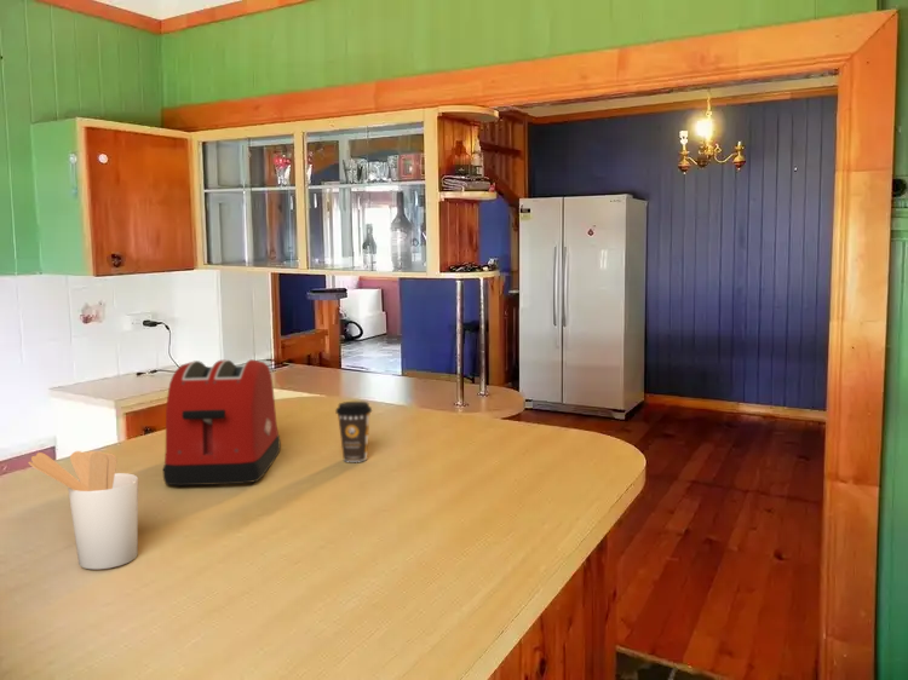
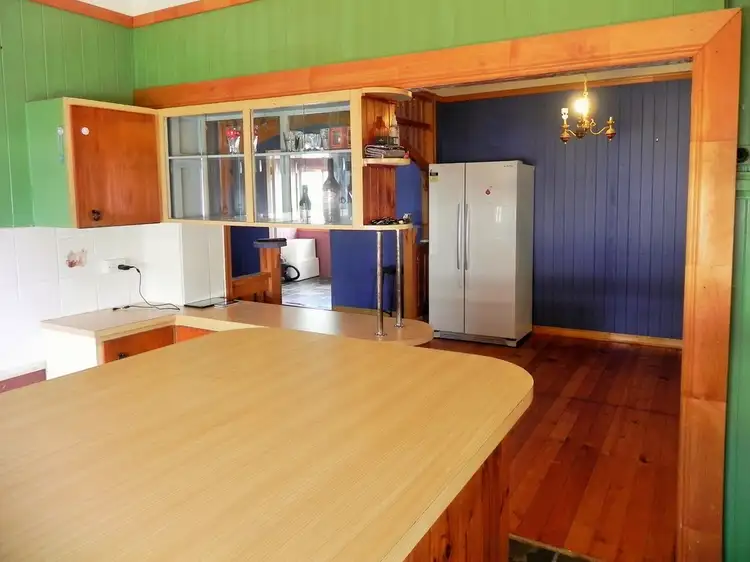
- utensil holder [28,450,139,571]
- coffee cup [334,400,373,463]
- toaster [162,358,282,486]
